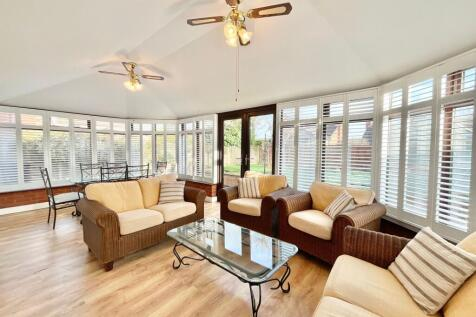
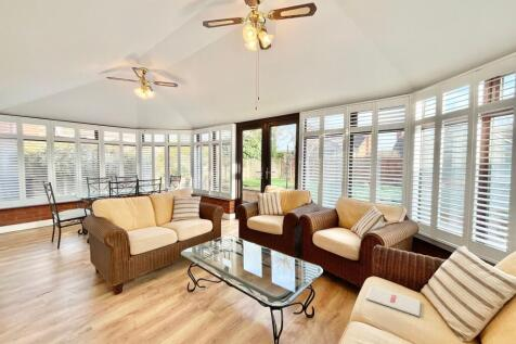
+ magazine [365,285,422,318]
